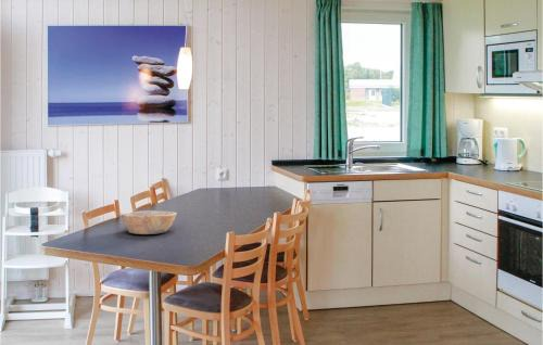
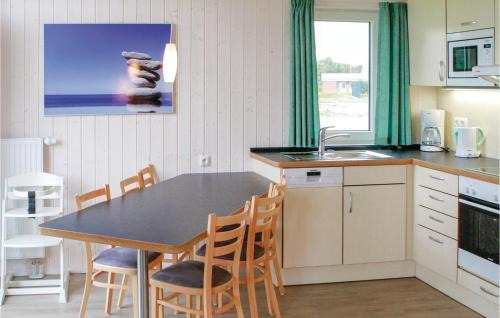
- bowl [119,209,177,235]
